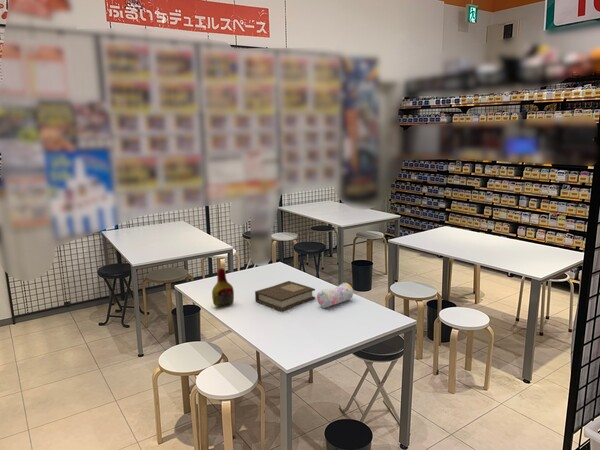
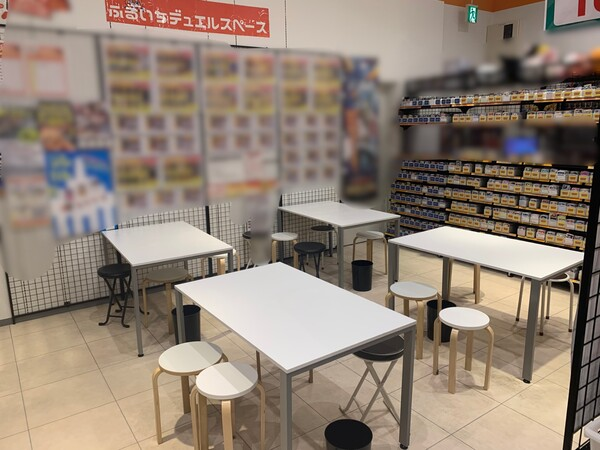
- bottle [211,267,235,308]
- book [254,280,316,312]
- pencil case [316,282,354,309]
